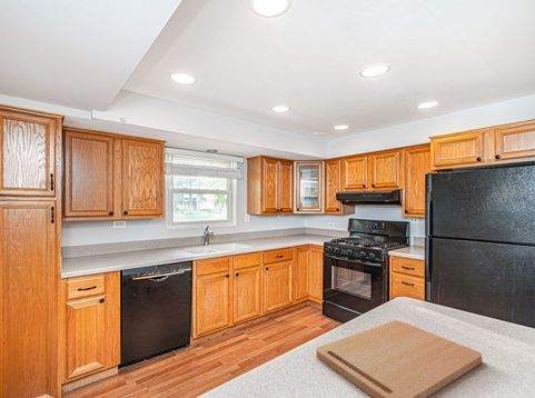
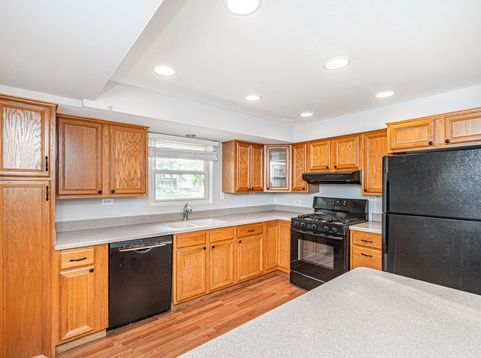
- cutting board [316,319,483,398]
